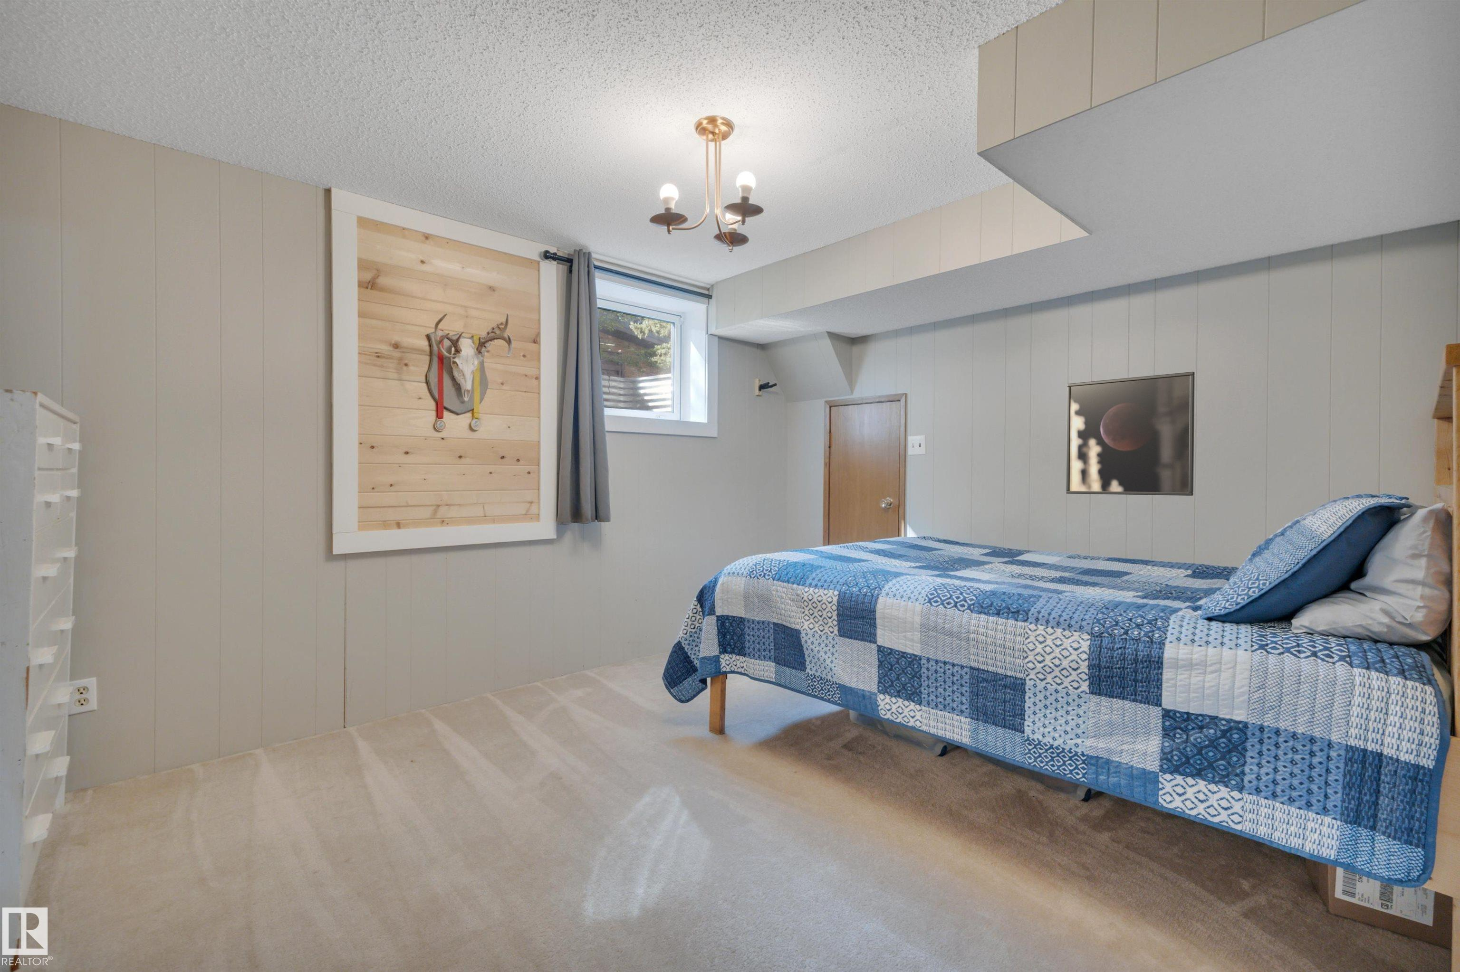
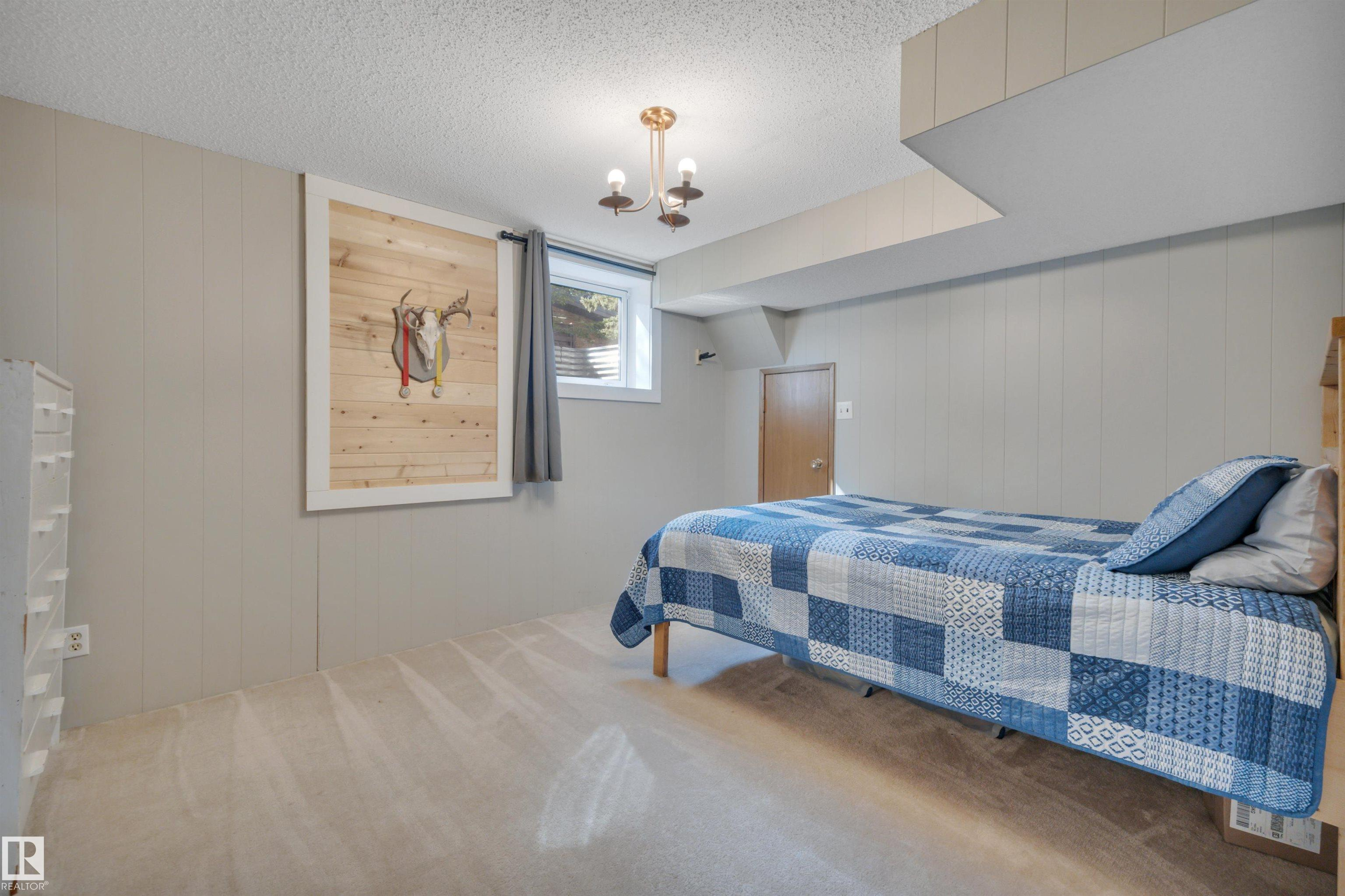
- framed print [1066,371,1195,496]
